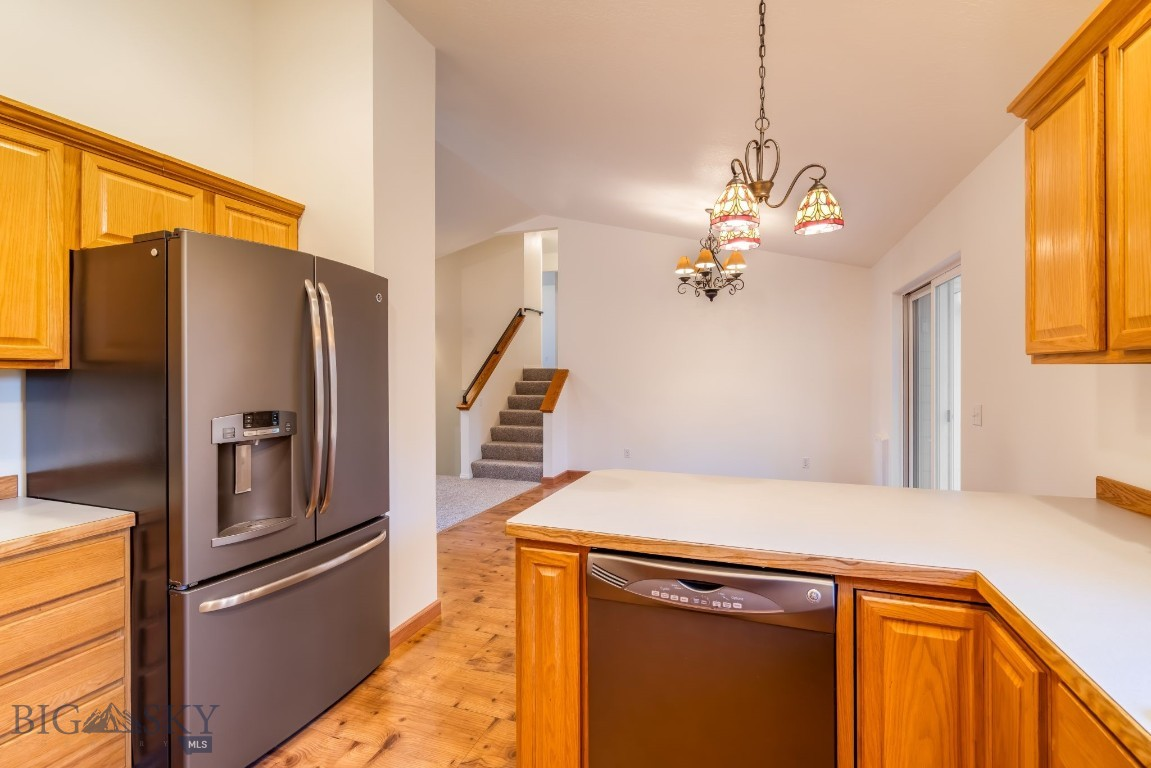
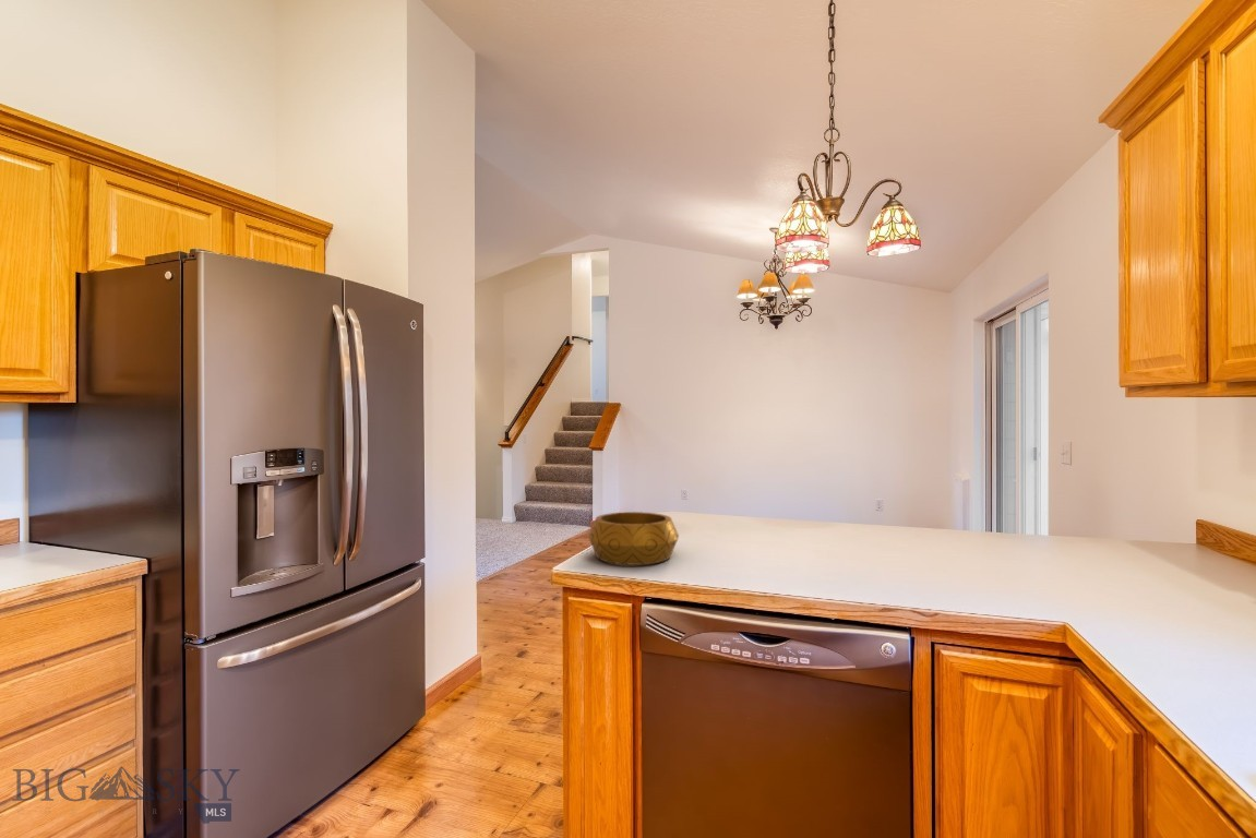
+ decorative bowl [587,511,680,566]
